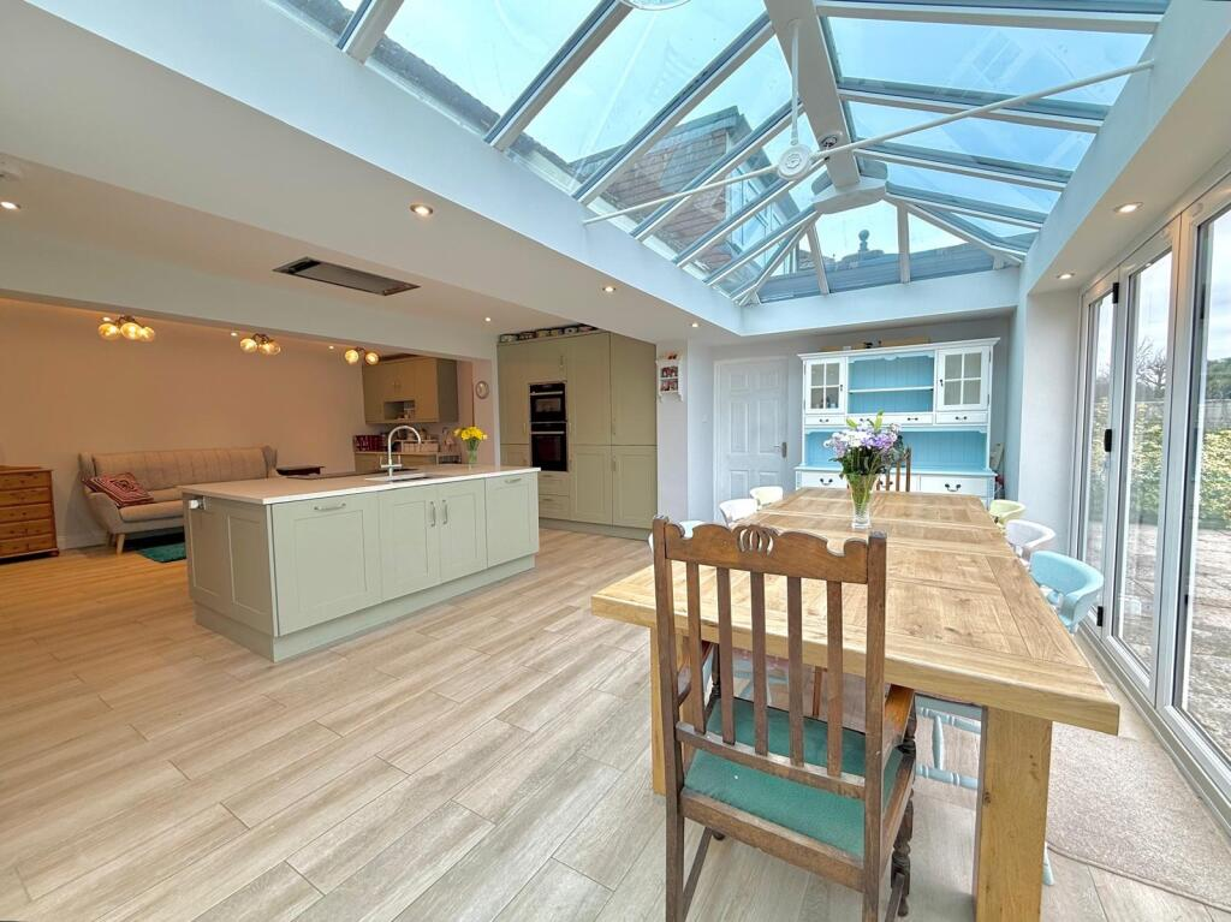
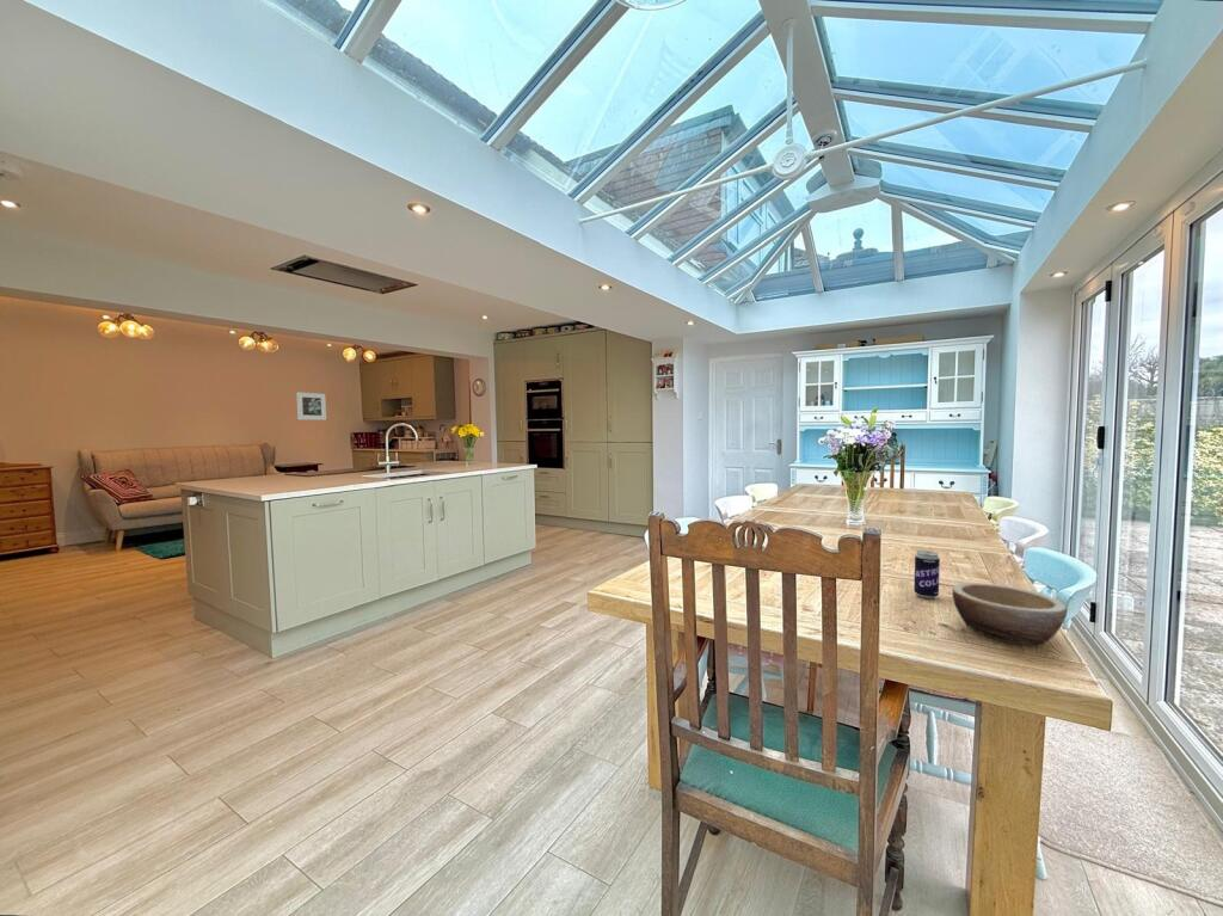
+ beverage can [912,549,941,600]
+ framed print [295,392,327,422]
+ bowl [952,582,1068,646]
